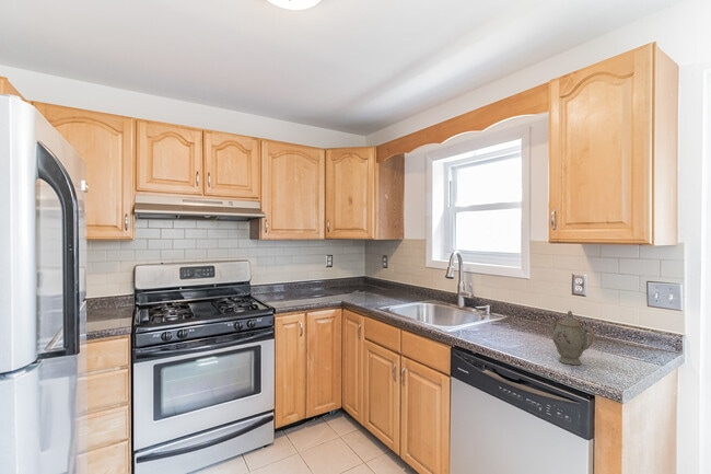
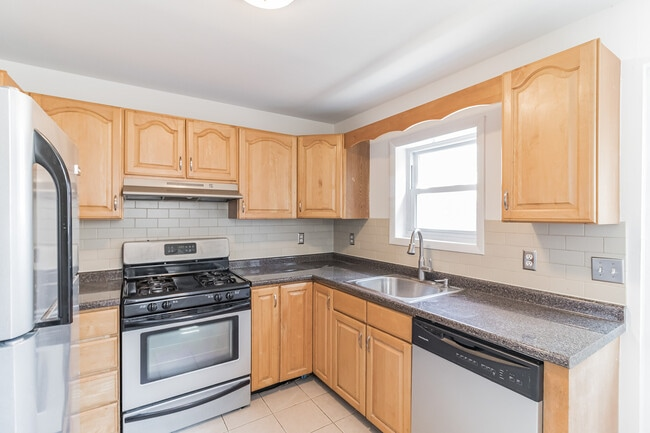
- chinaware [547,310,596,366]
